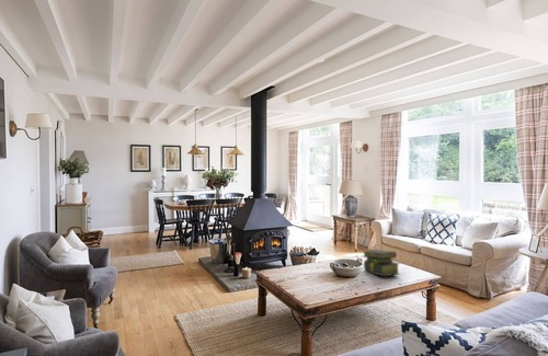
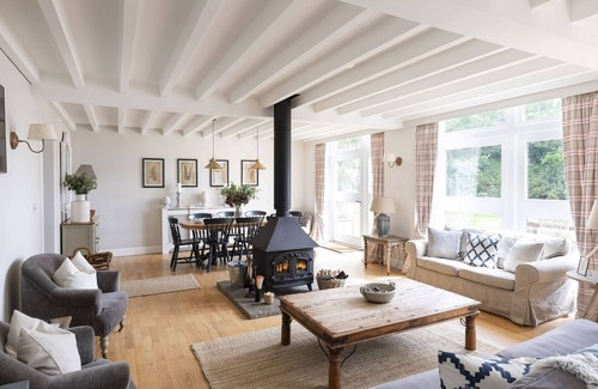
- stack of books [362,249,401,277]
